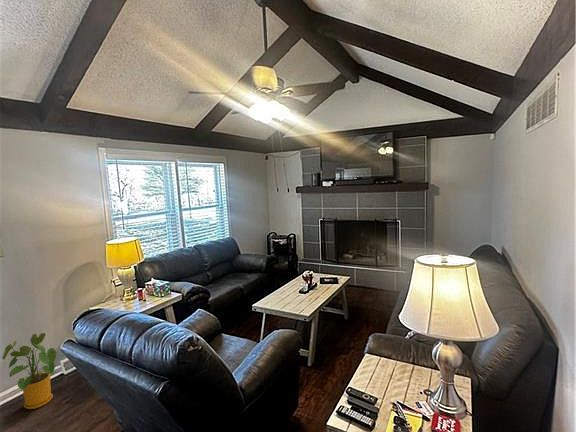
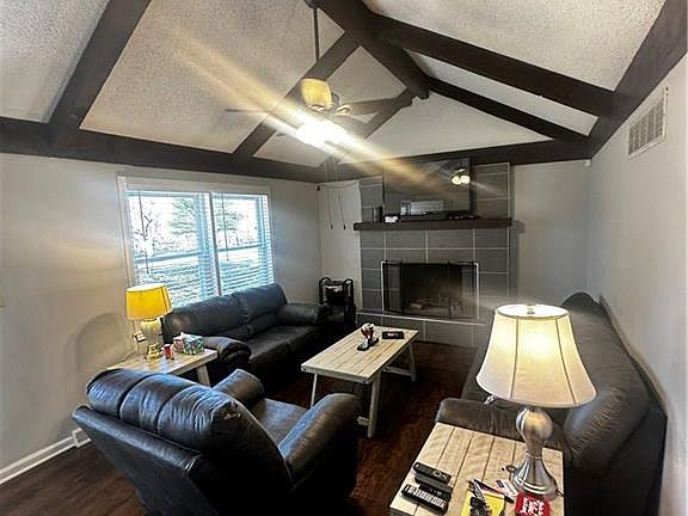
- house plant [1,332,61,410]
